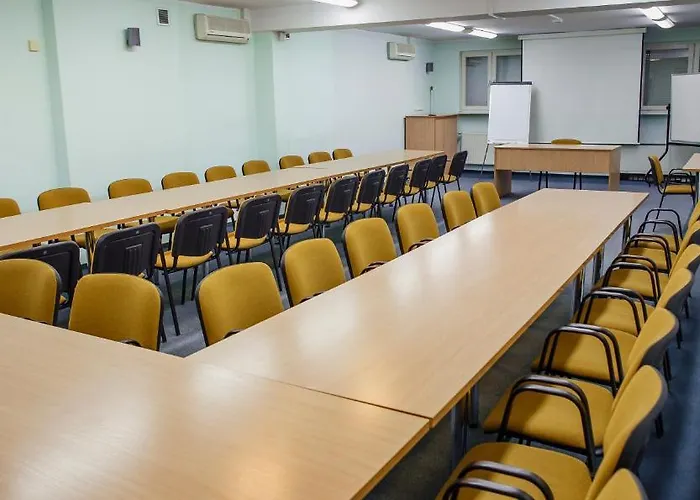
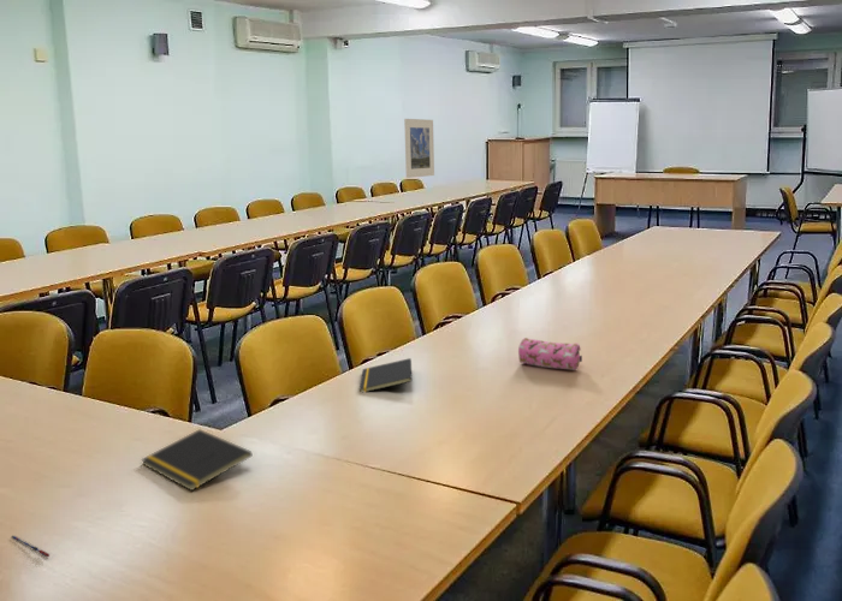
+ pencil case [517,337,583,370]
+ pen [10,534,51,558]
+ notepad [140,428,254,492]
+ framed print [403,118,435,179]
+ notepad [358,357,414,393]
